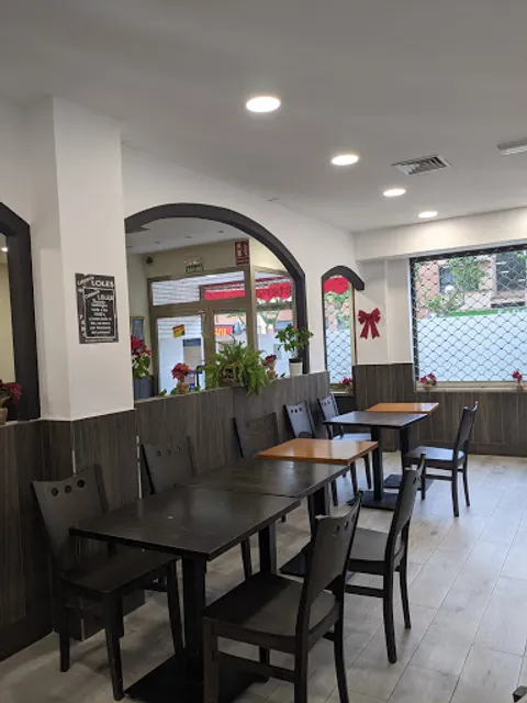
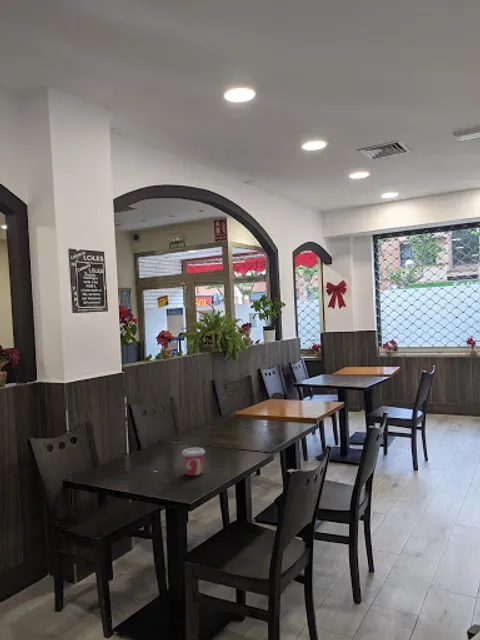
+ cup [181,447,206,477]
